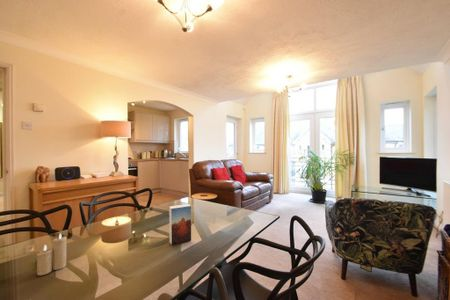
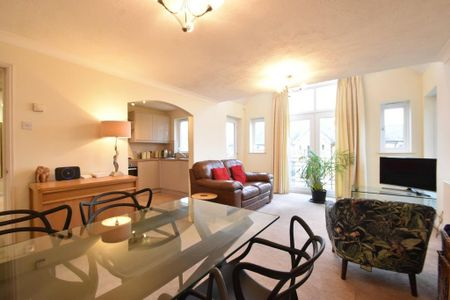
- candle [36,232,68,276]
- book [168,203,192,246]
